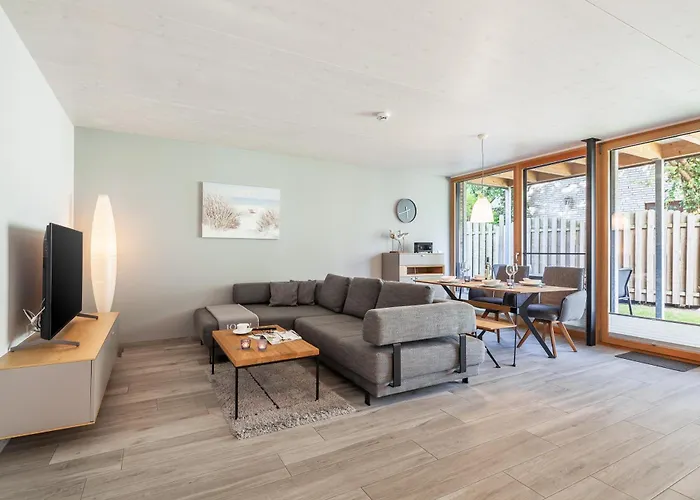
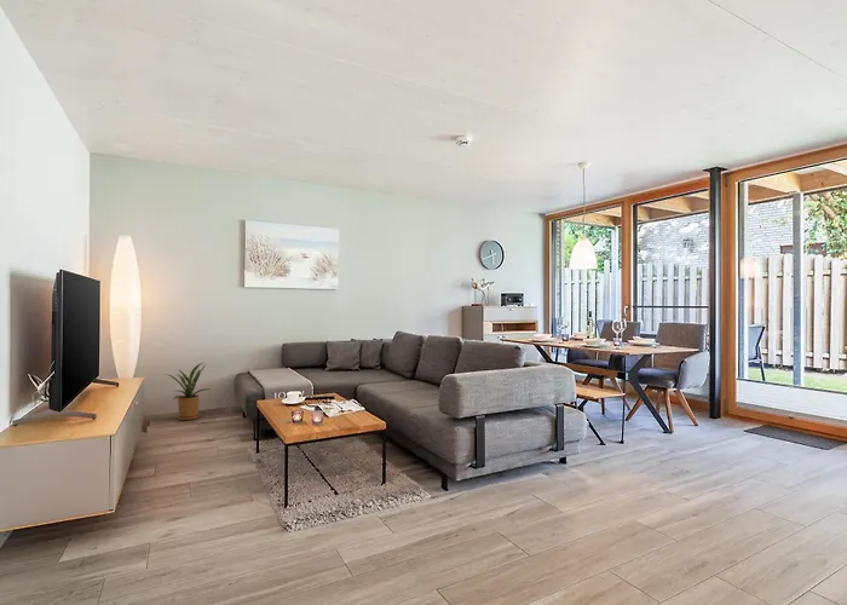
+ house plant [163,361,212,421]
